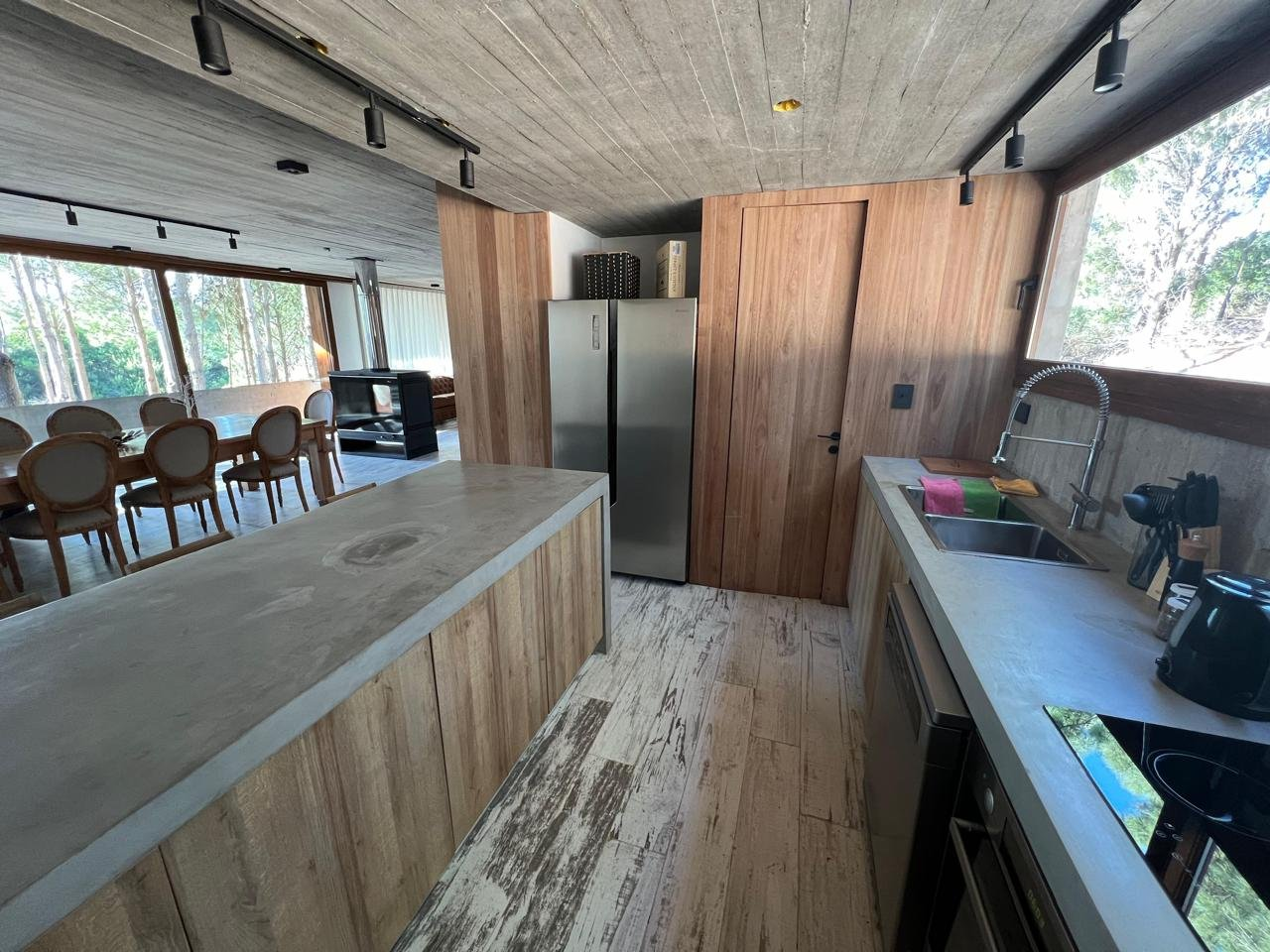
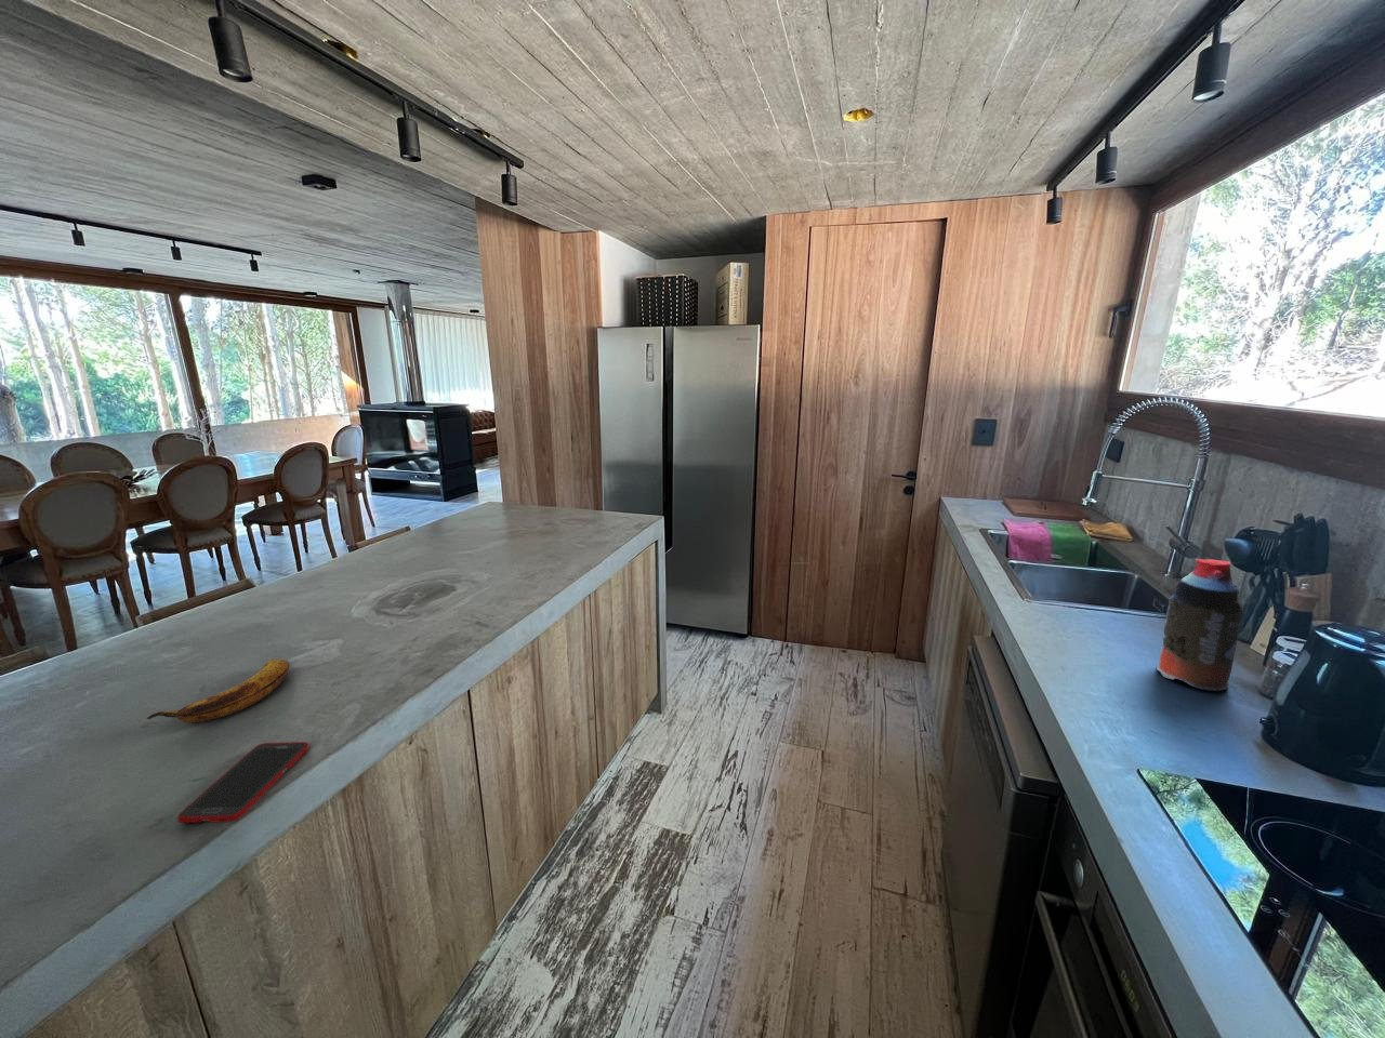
+ bottle [1156,558,1244,692]
+ cell phone [177,740,311,824]
+ banana [146,659,290,724]
